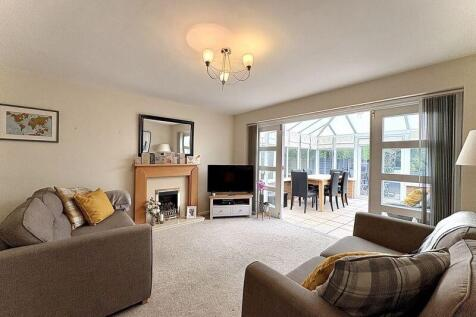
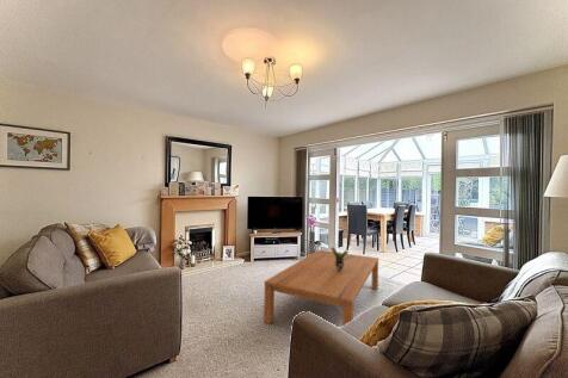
+ potted plant [329,246,353,272]
+ coffee table [263,249,379,327]
